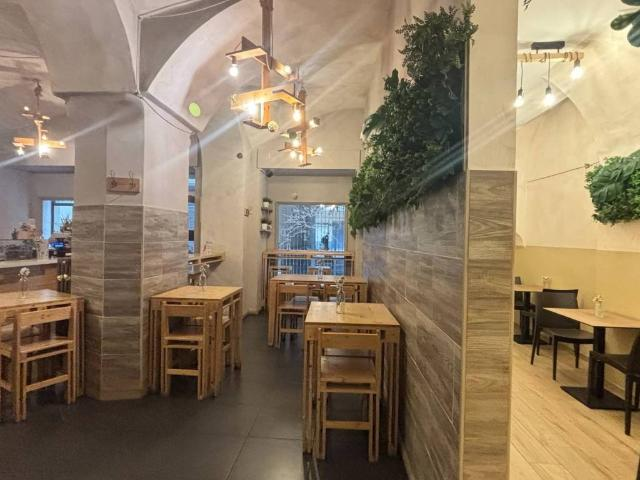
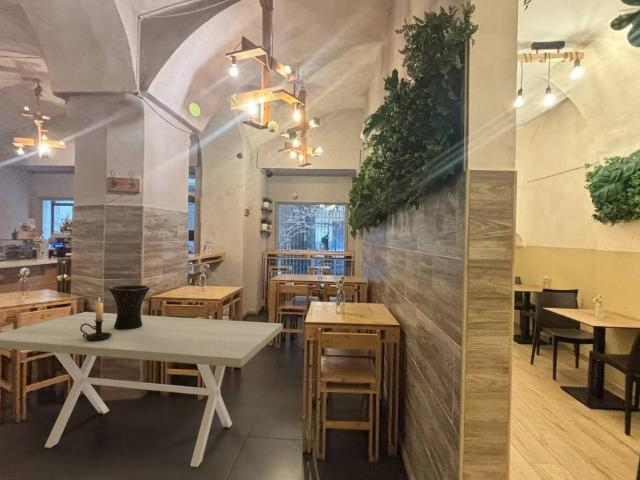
+ vase [108,284,151,330]
+ dining table [0,311,284,468]
+ candle holder [80,296,112,341]
